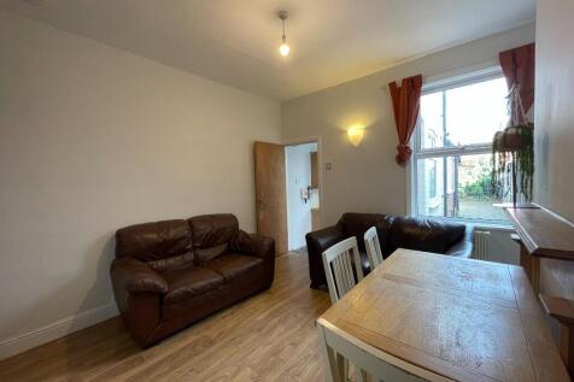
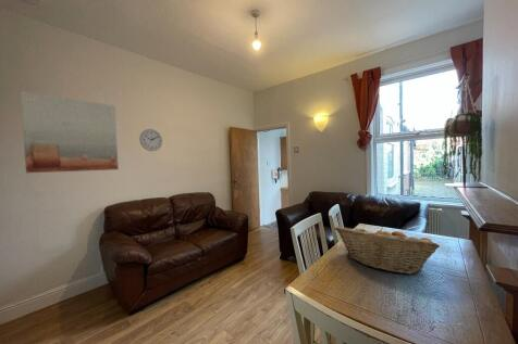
+ wall clock [138,128,163,152]
+ wall art [20,90,120,174]
+ fruit basket [334,226,441,276]
